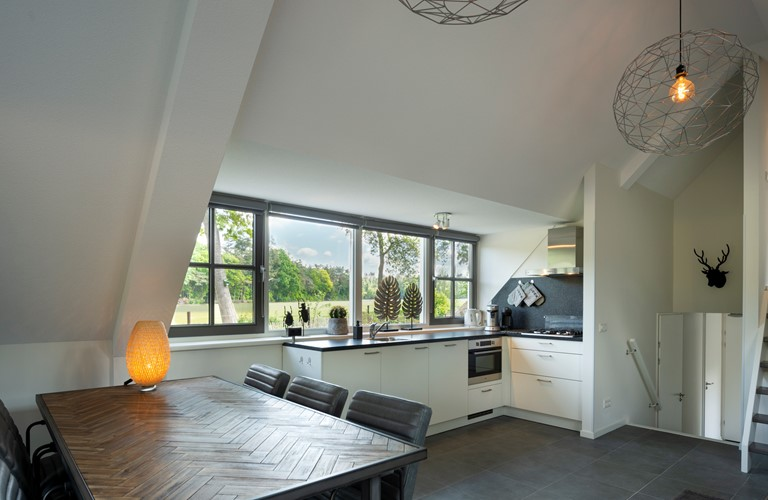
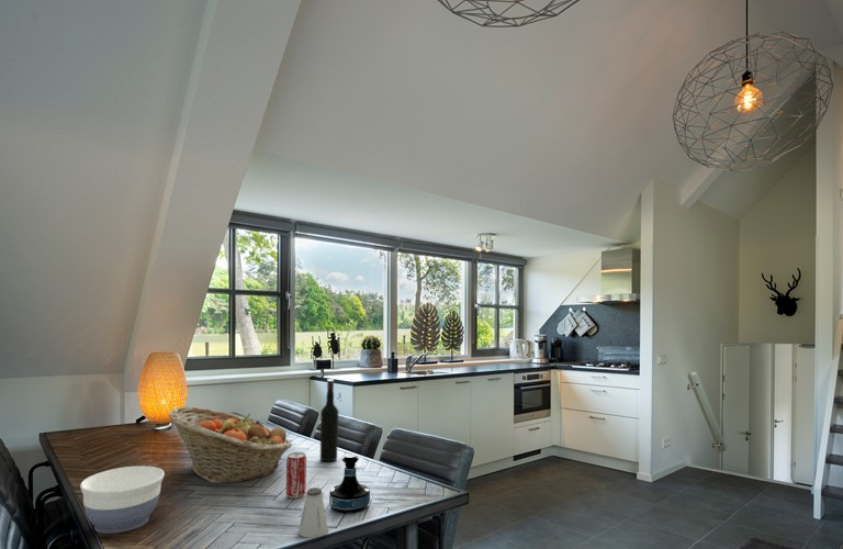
+ saltshaker [297,486,329,539]
+ bowl [79,464,166,535]
+ wine bottle [319,378,339,462]
+ fruit basket [167,406,293,484]
+ beverage can [284,451,307,500]
+ tequila bottle [328,453,371,515]
